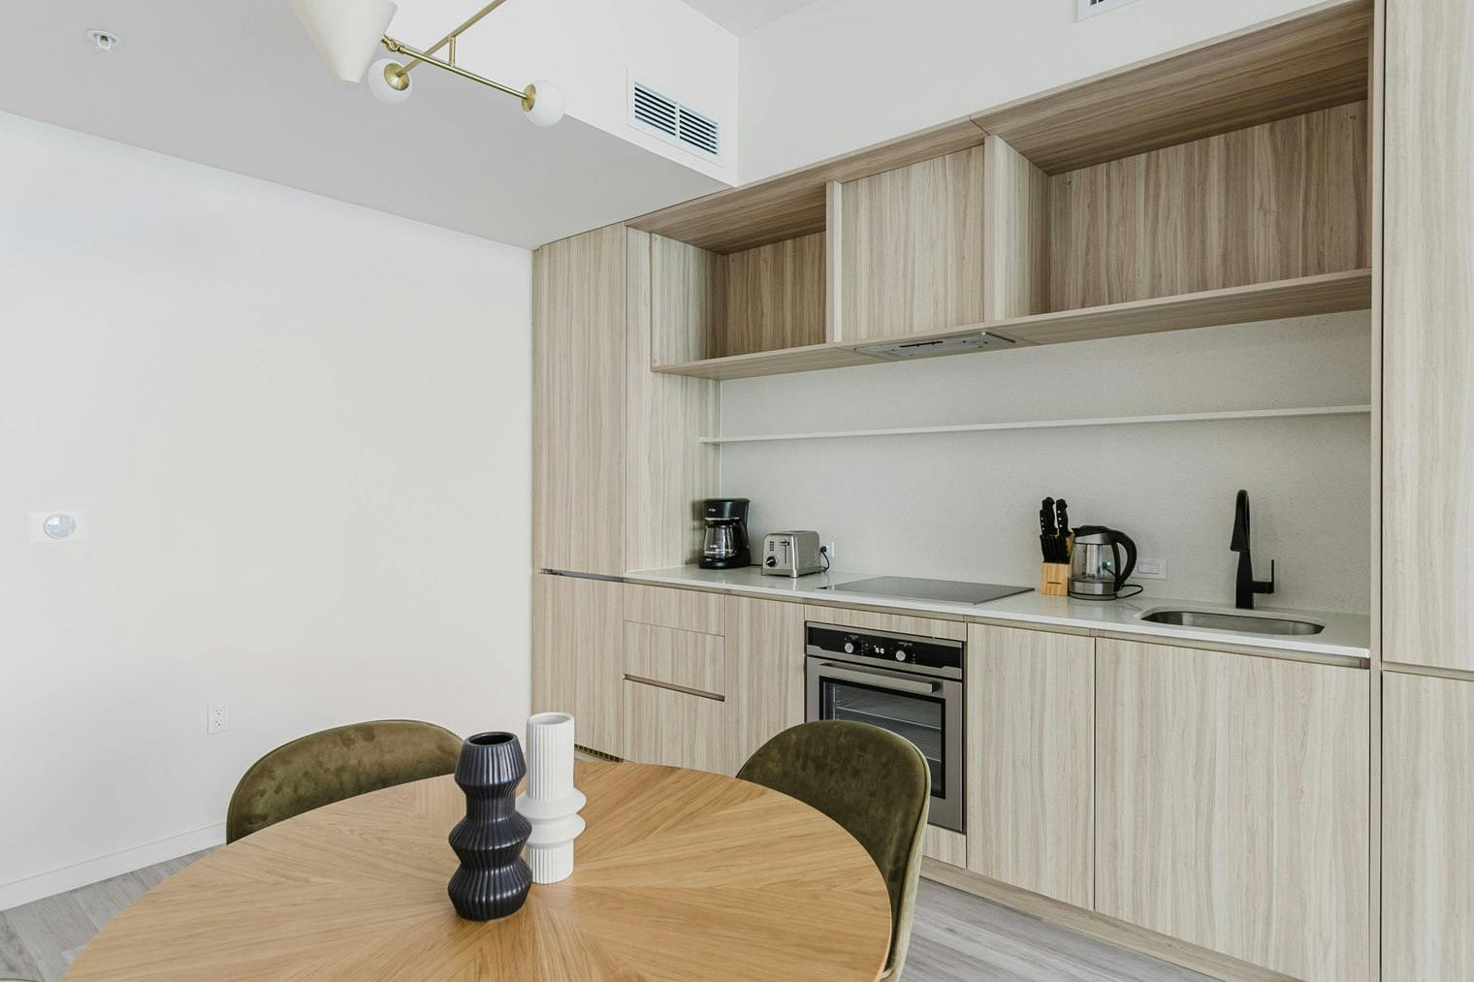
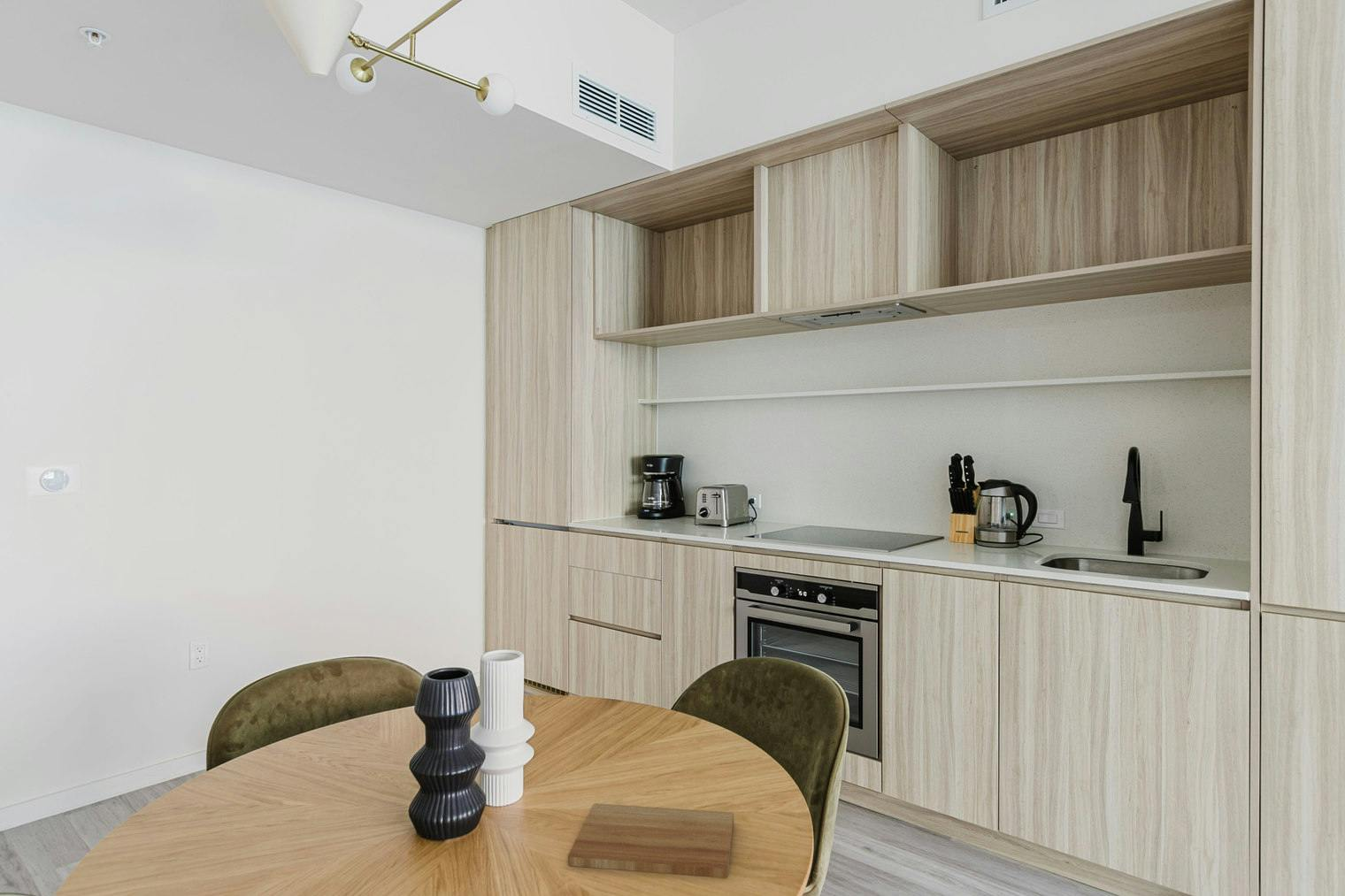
+ cutting board [567,802,734,878]
